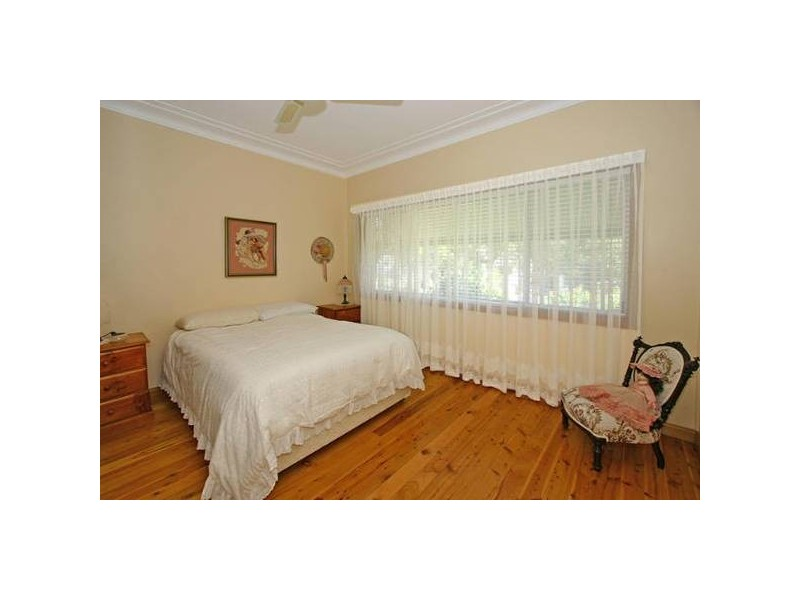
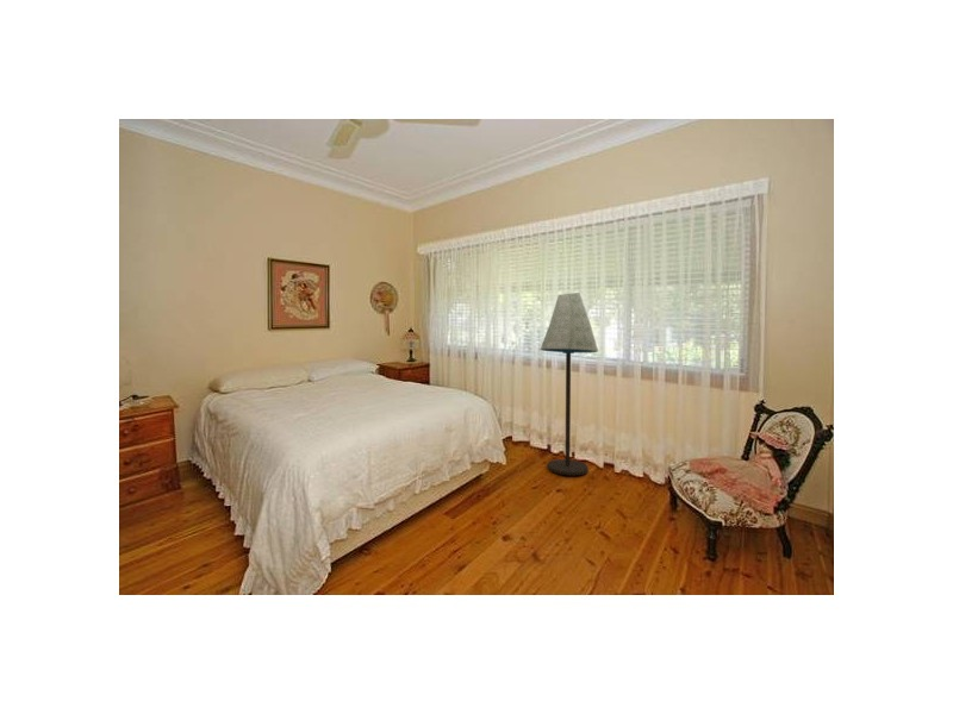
+ floor lamp [540,292,599,476]
